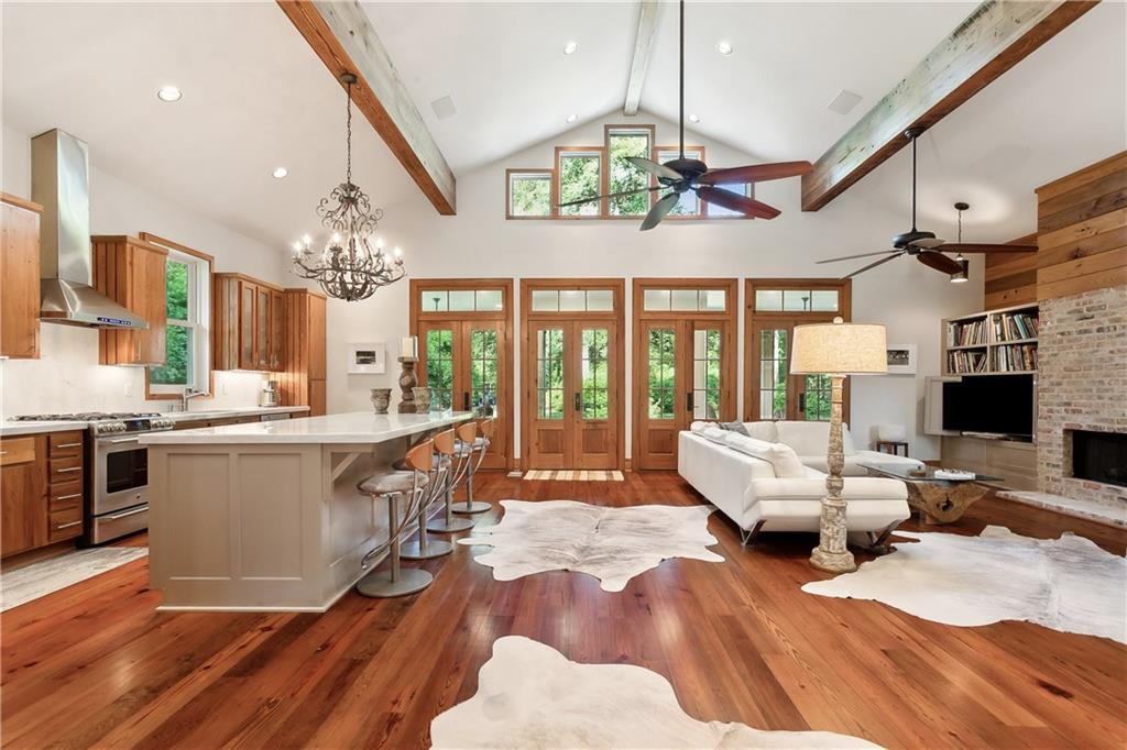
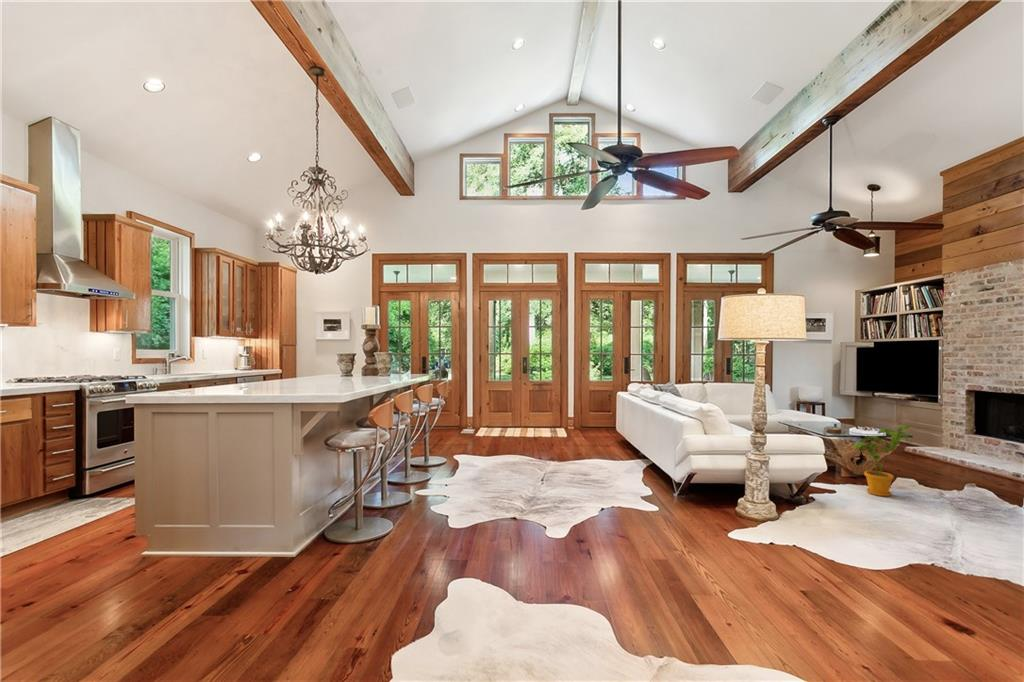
+ house plant [853,424,912,497]
